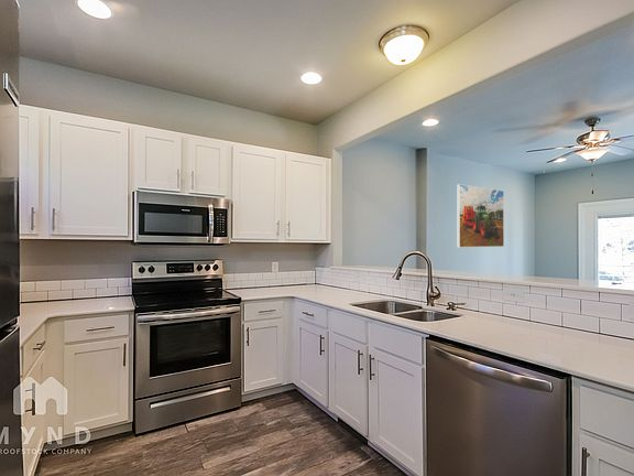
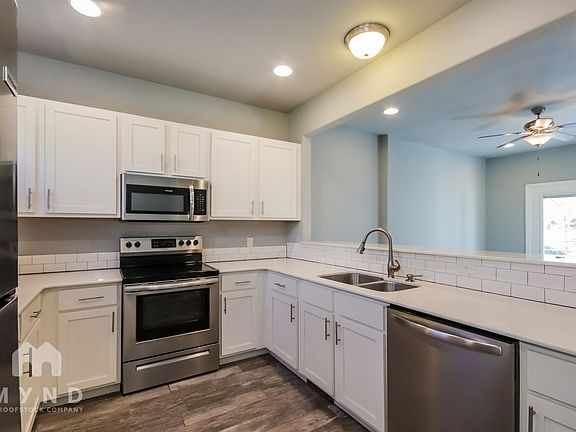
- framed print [457,183,505,248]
